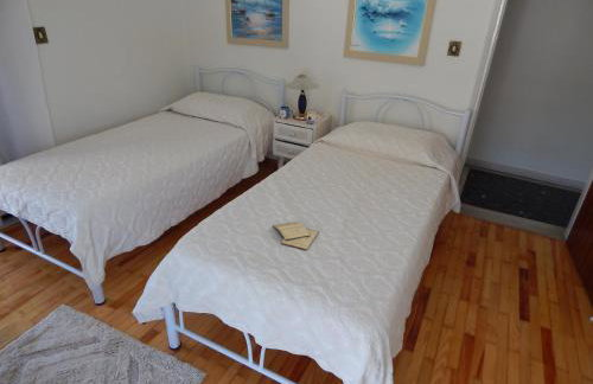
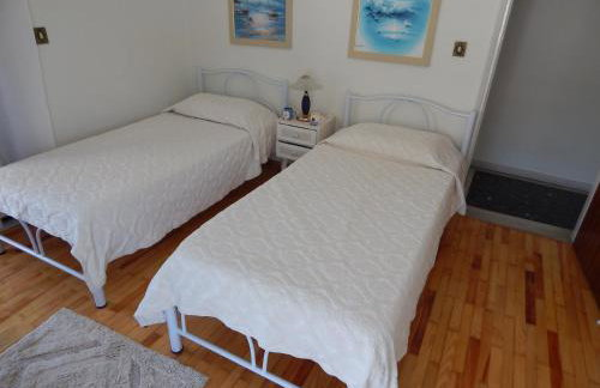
- diary [272,220,320,251]
